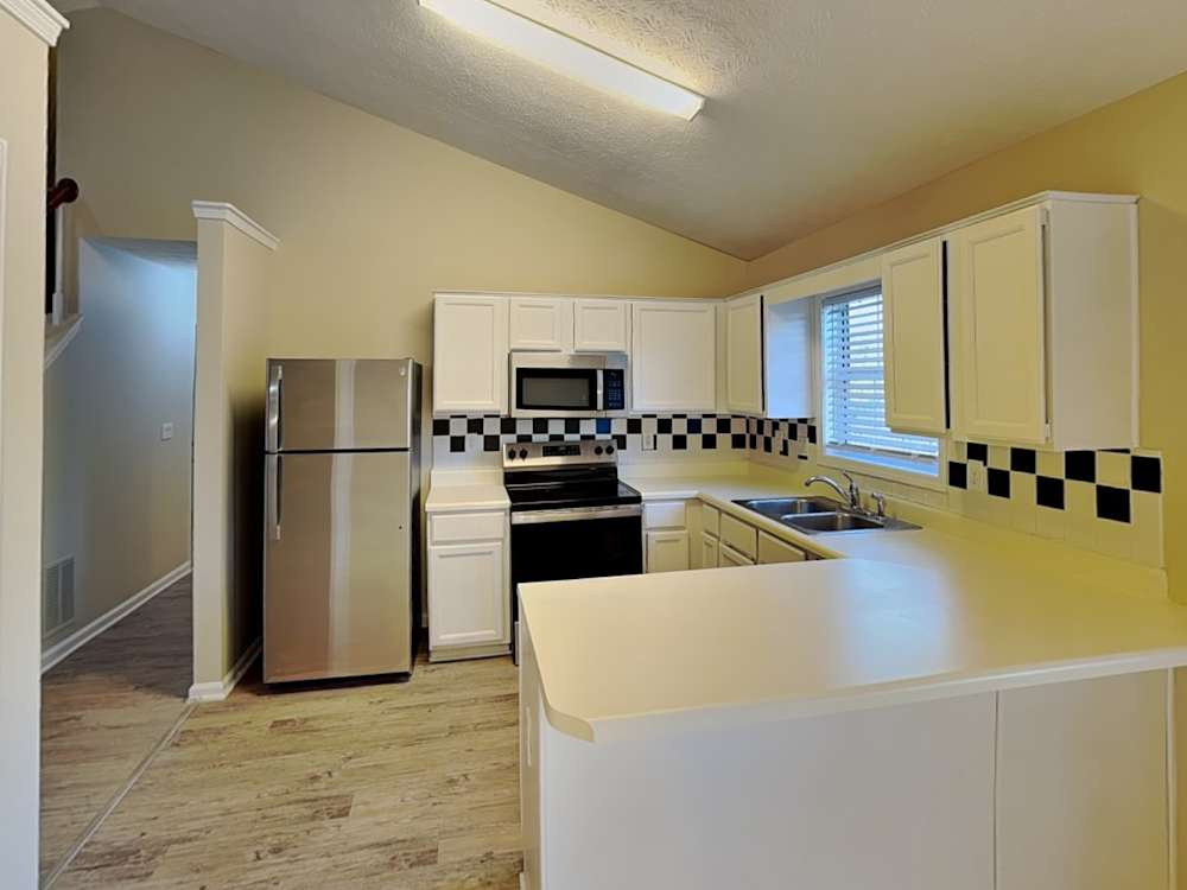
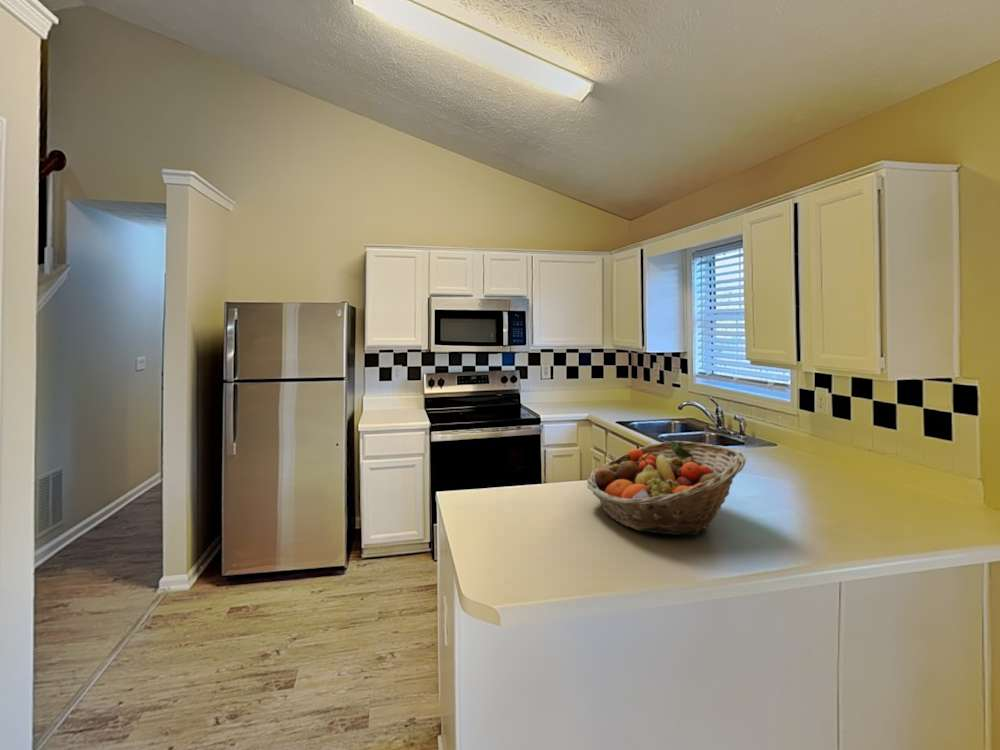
+ fruit basket [586,440,747,536]
